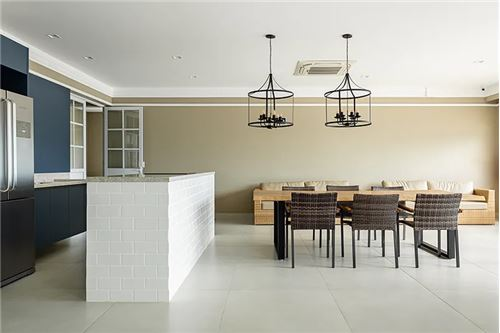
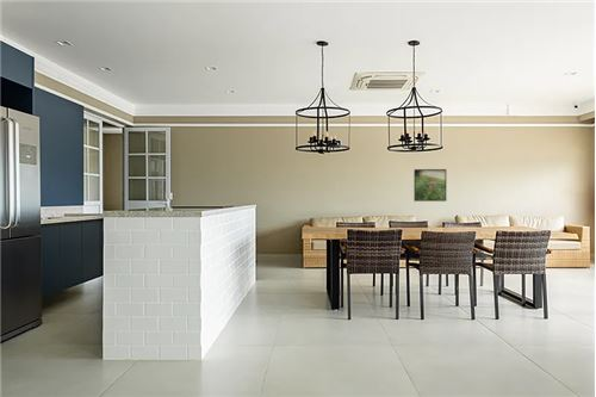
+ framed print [412,168,447,203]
